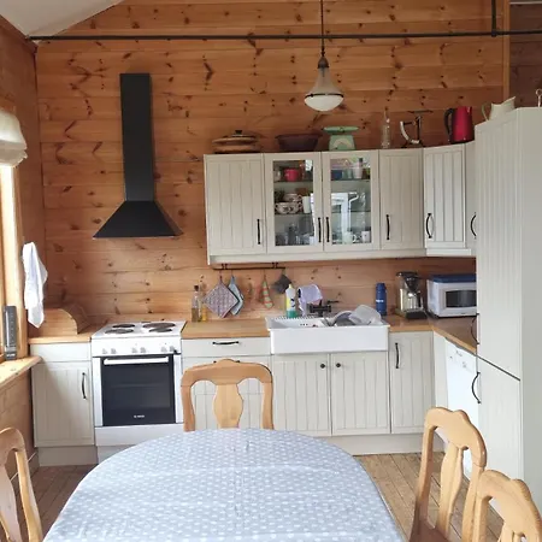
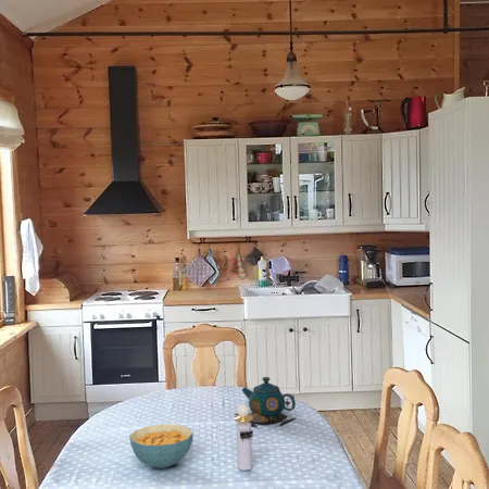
+ teapot [234,376,297,427]
+ perfume bottle [233,404,254,471]
+ cereal bowl [128,423,195,469]
